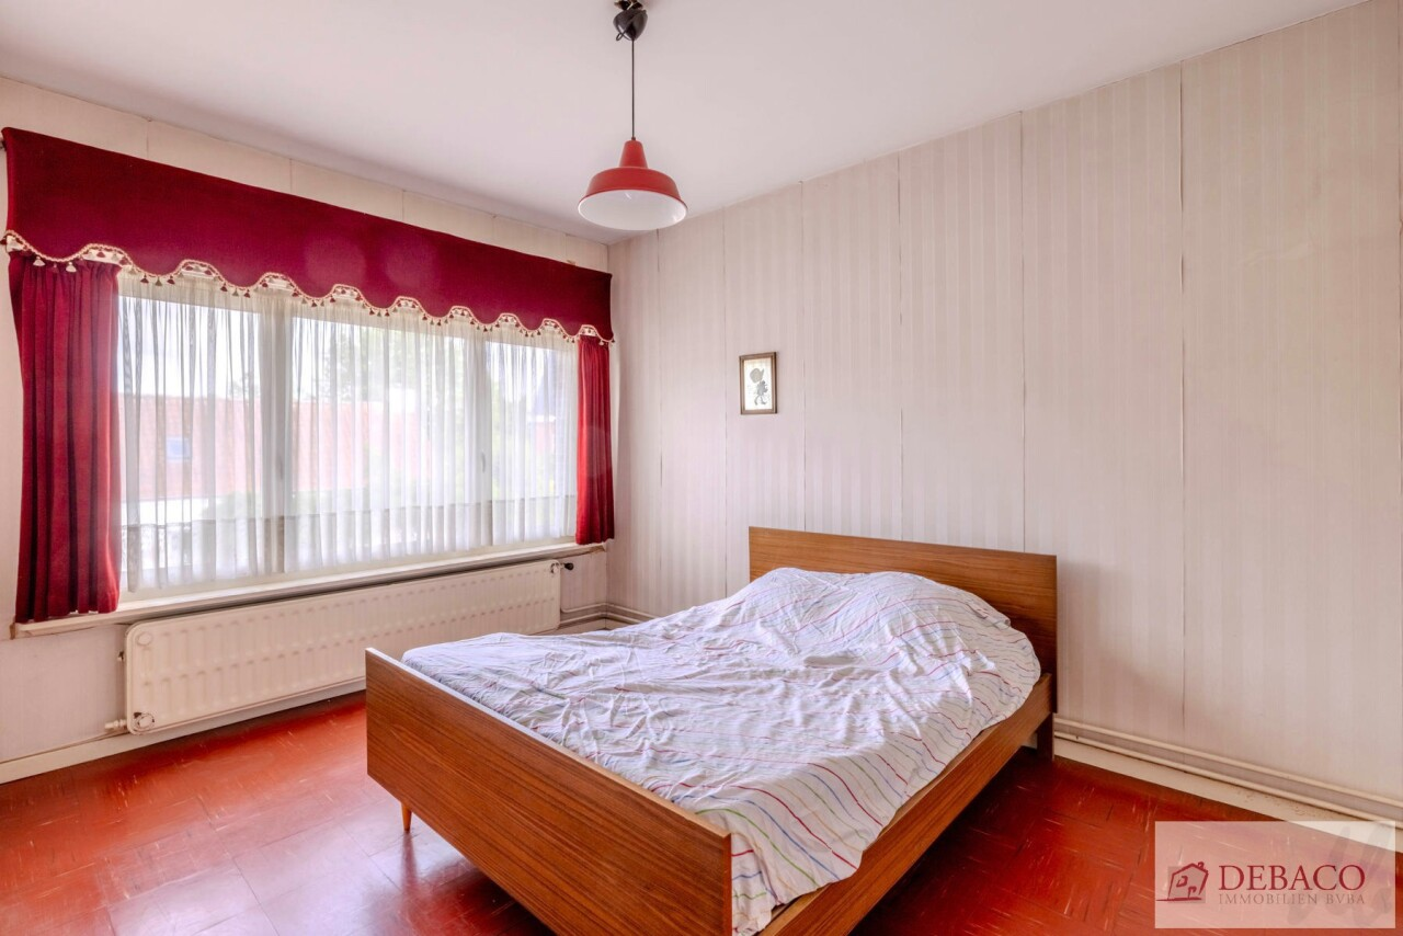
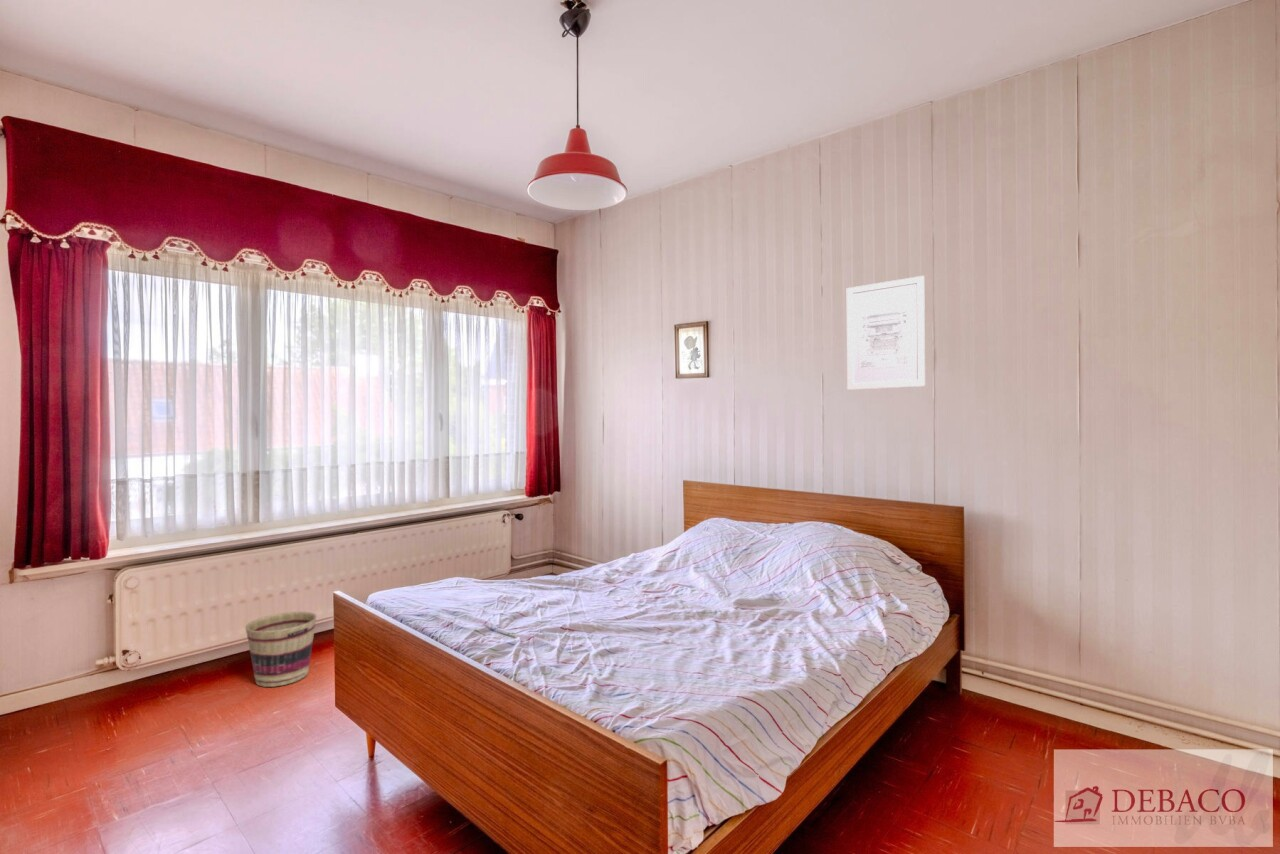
+ wall art [846,275,926,391]
+ basket [245,611,317,688]
